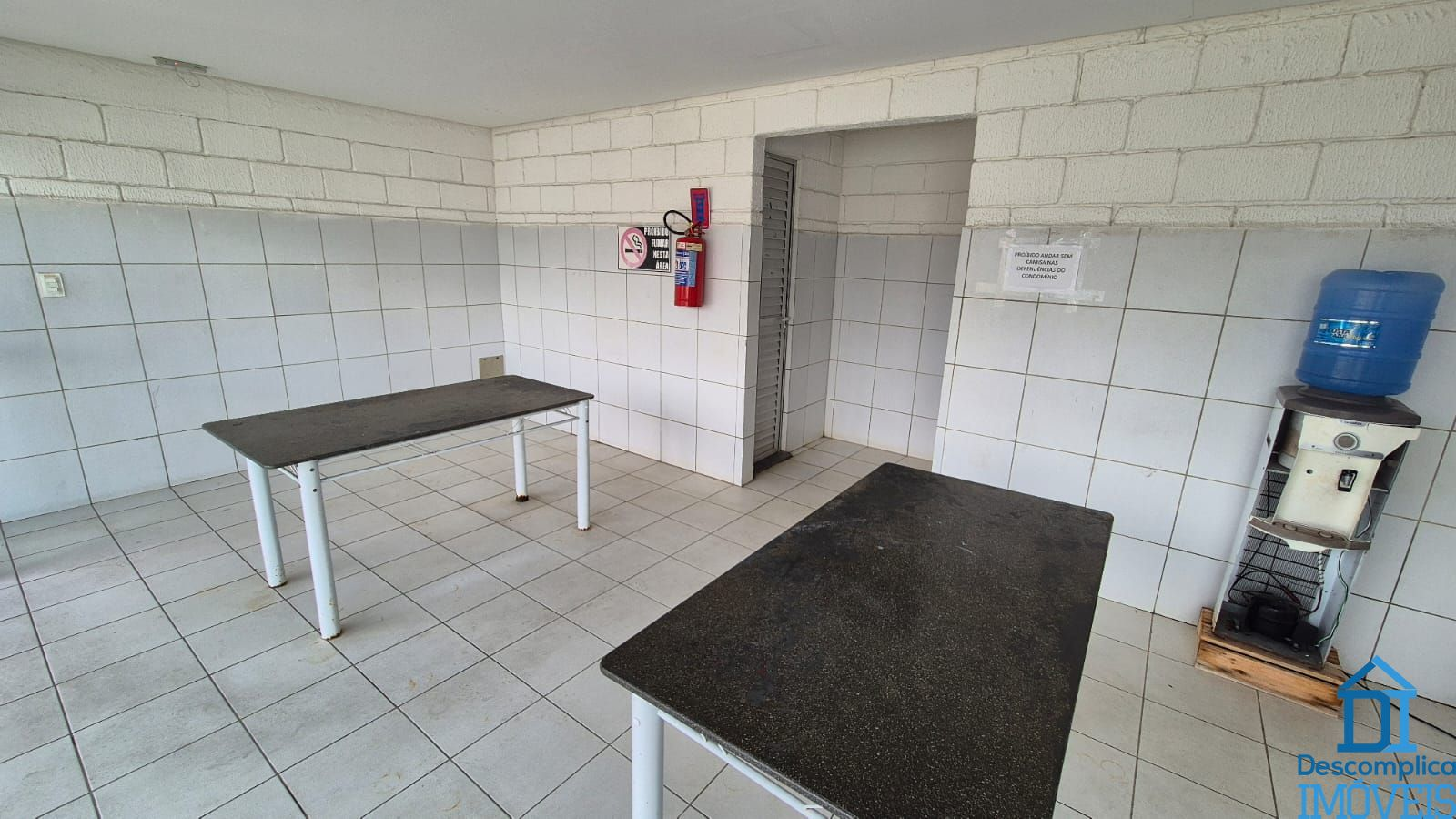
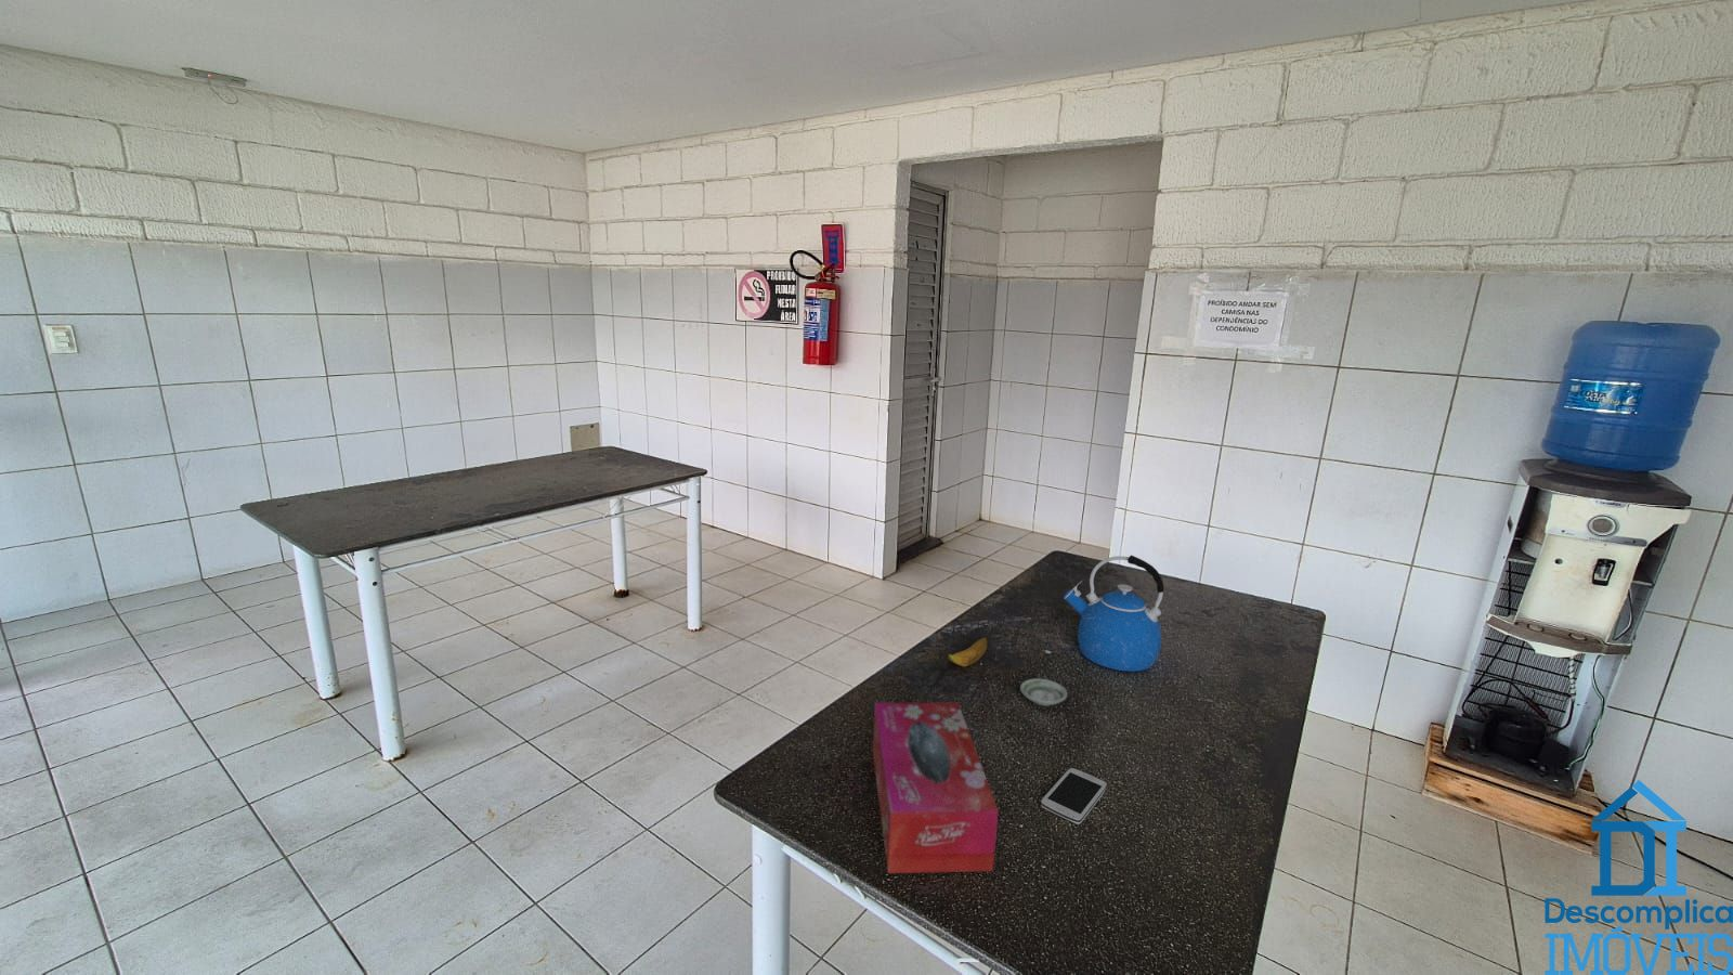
+ saucer [1019,679,1068,707]
+ tissue box [872,702,1000,874]
+ kettle [1063,555,1165,673]
+ banana [946,635,989,668]
+ smartphone [1040,767,1108,825]
